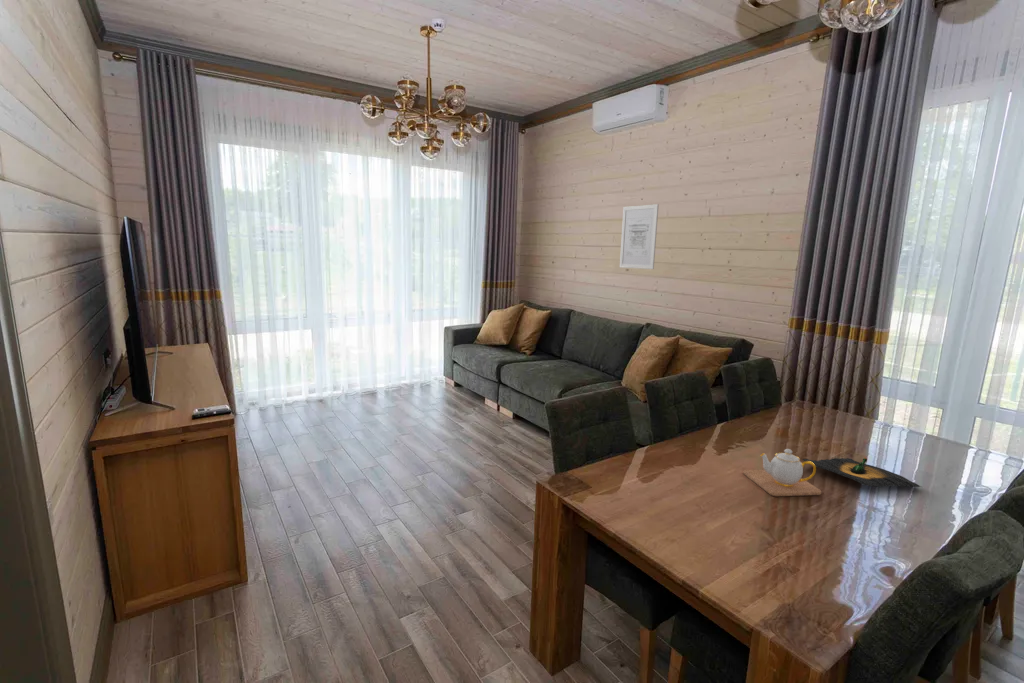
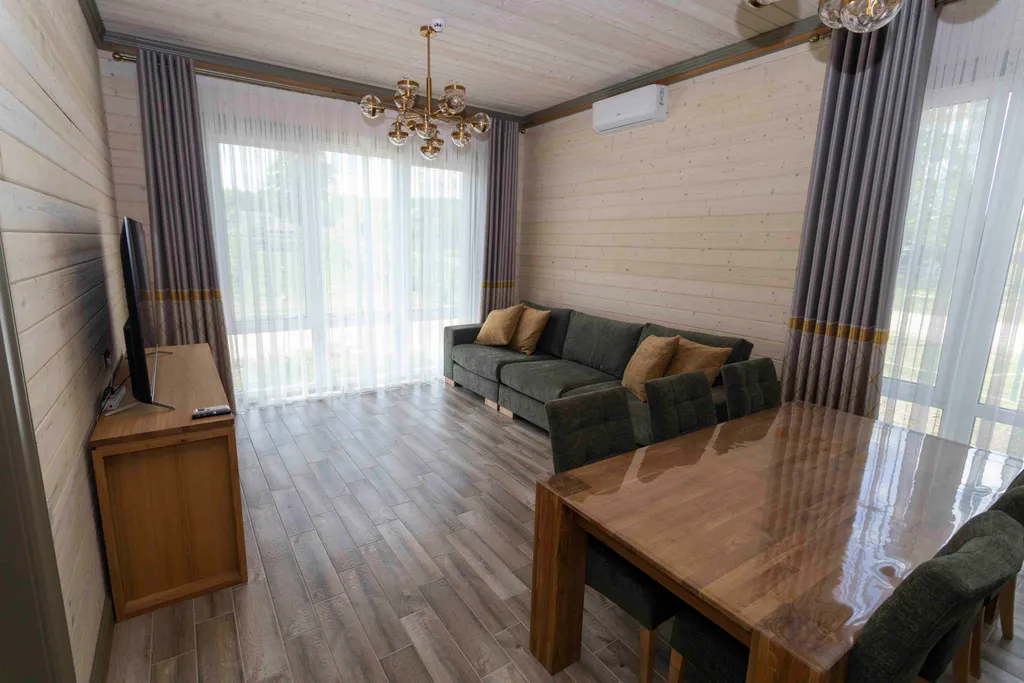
- teapot [742,448,822,497]
- tequila [801,457,922,488]
- wall art [619,203,660,270]
